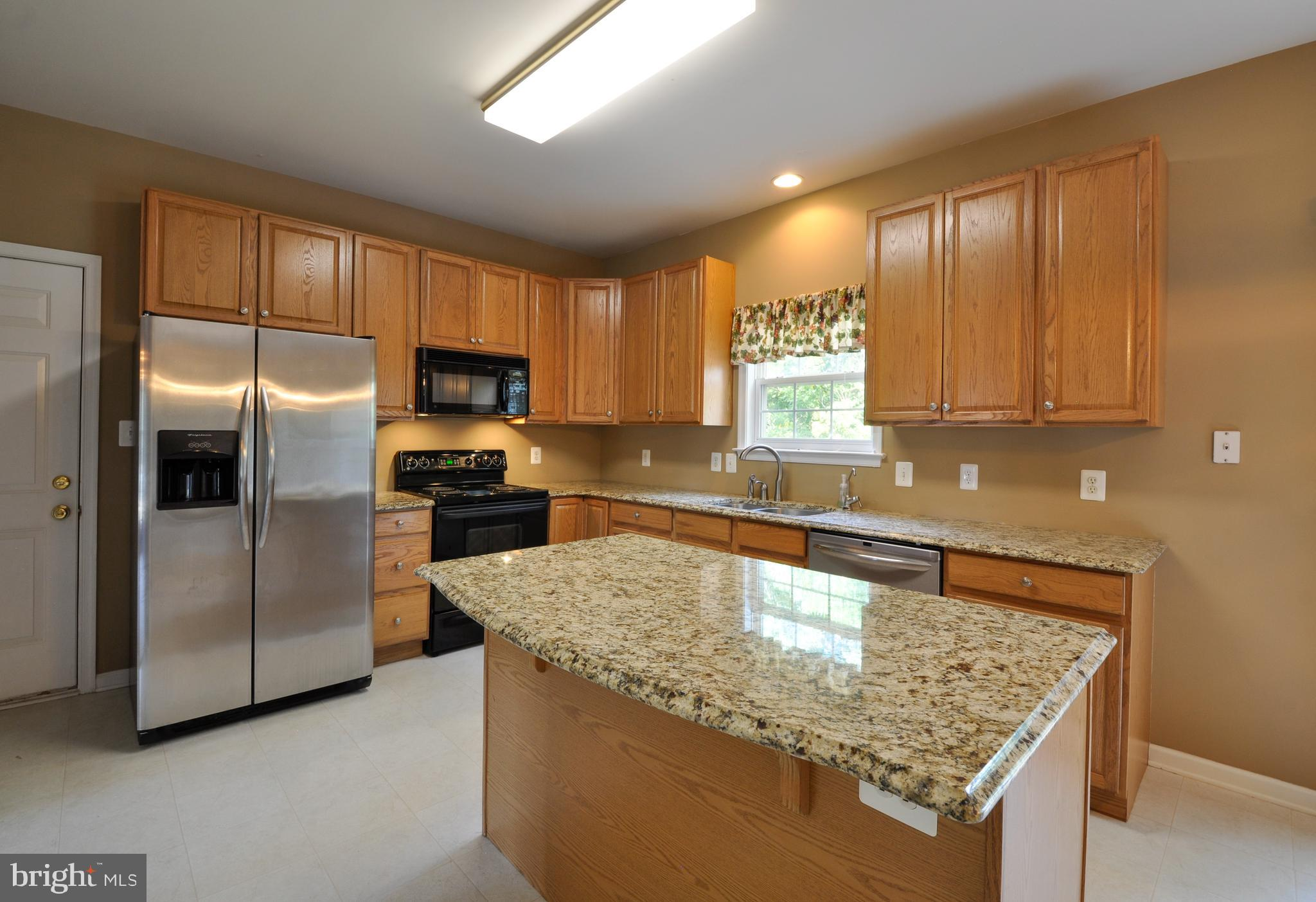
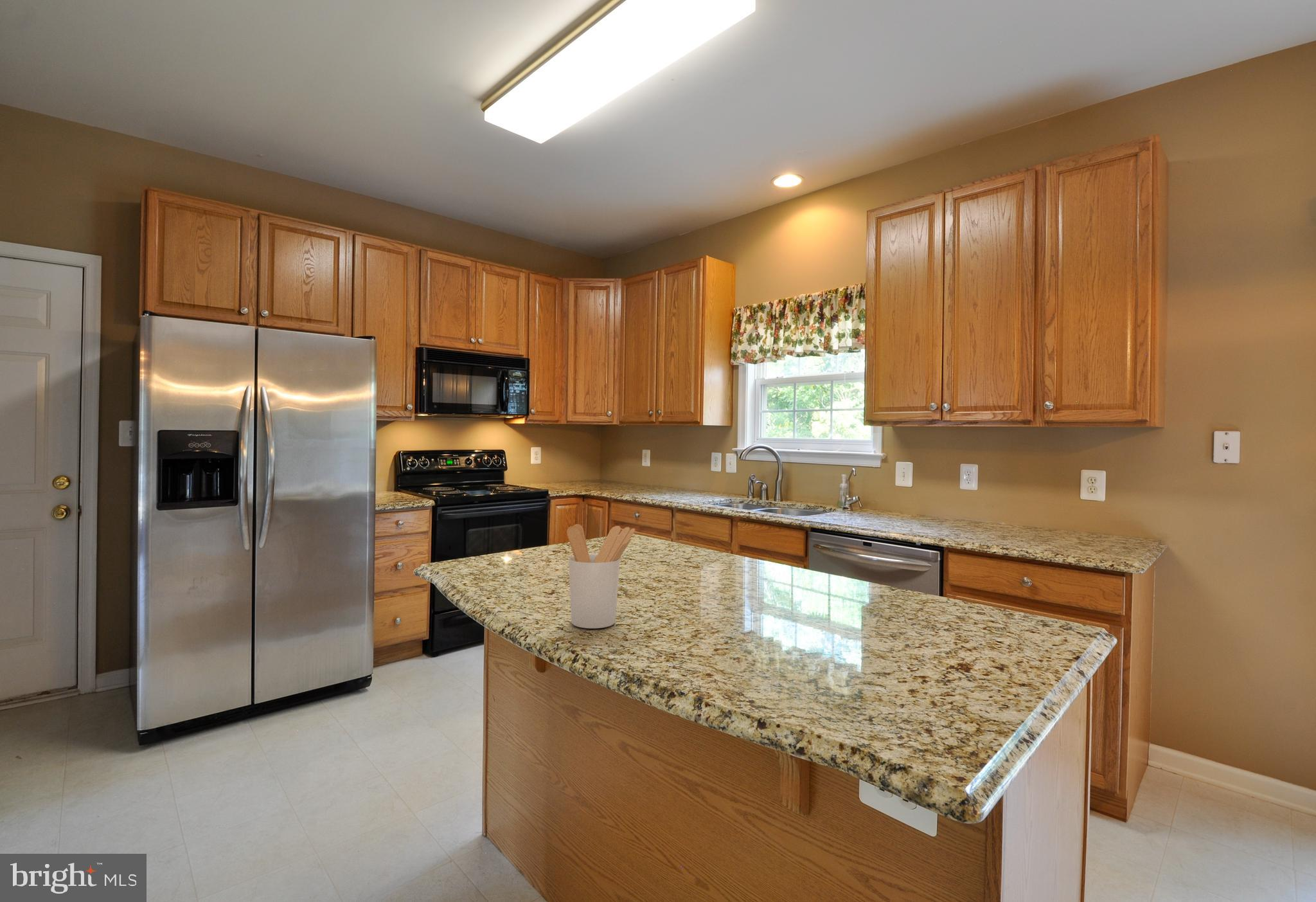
+ utensil holder [566,523,636,629]
